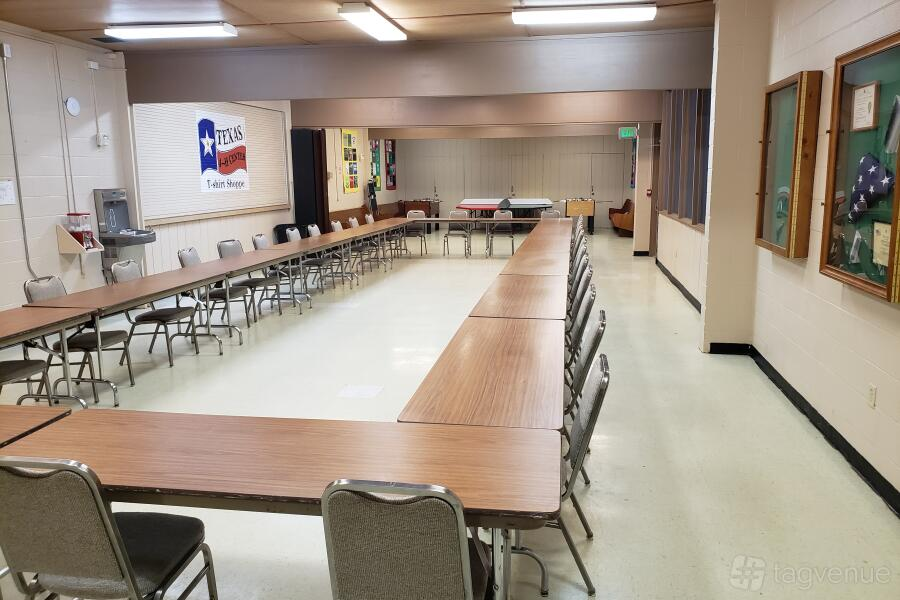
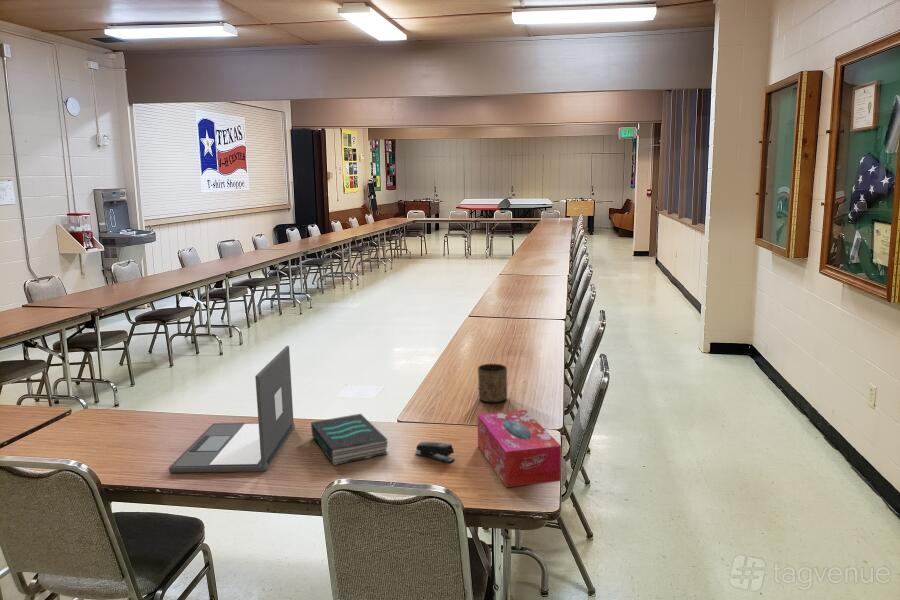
+ book [310,413,389,466]
+ cup [477,363,508,403]
+ stapler [414,441,455,463]
+ tissue box [477,409,562,488]
+ laptop [168,345,296,473]
